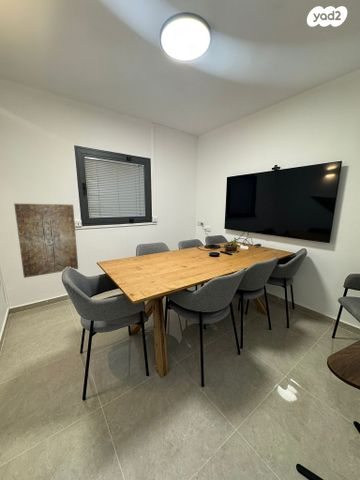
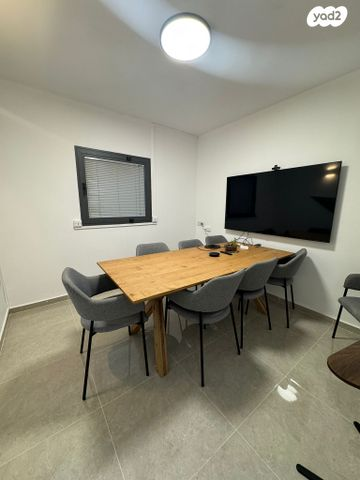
- wall art [13,203,79,279]
